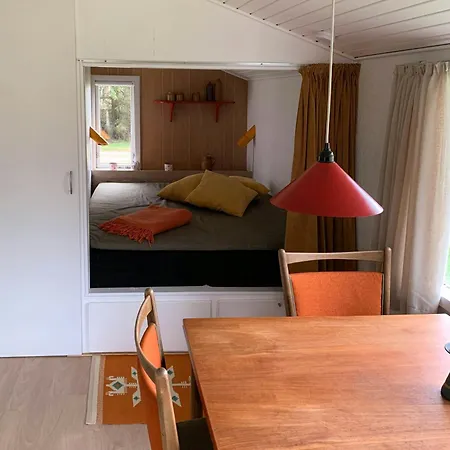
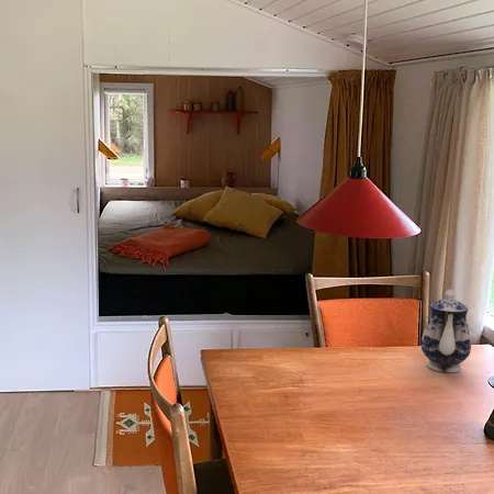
+ teapot [420,289,472,373]
